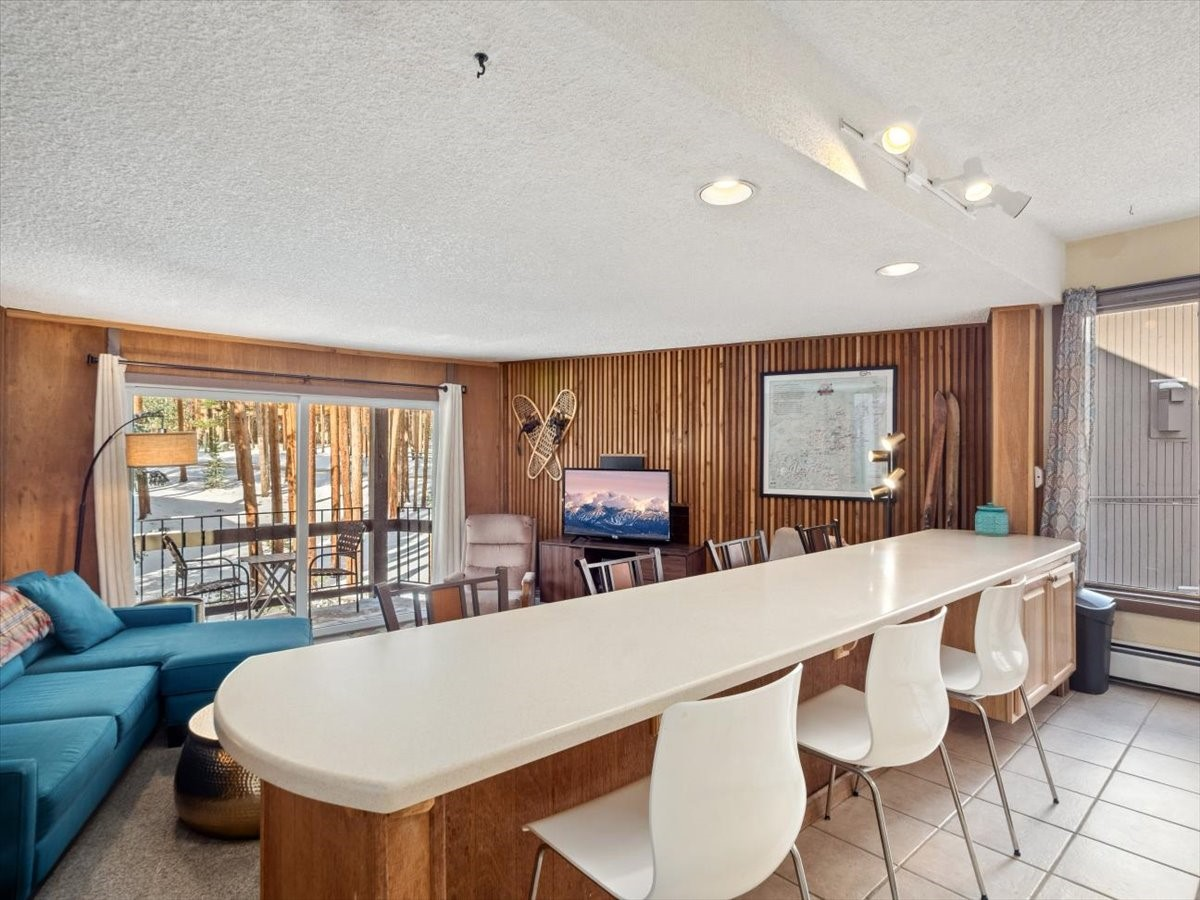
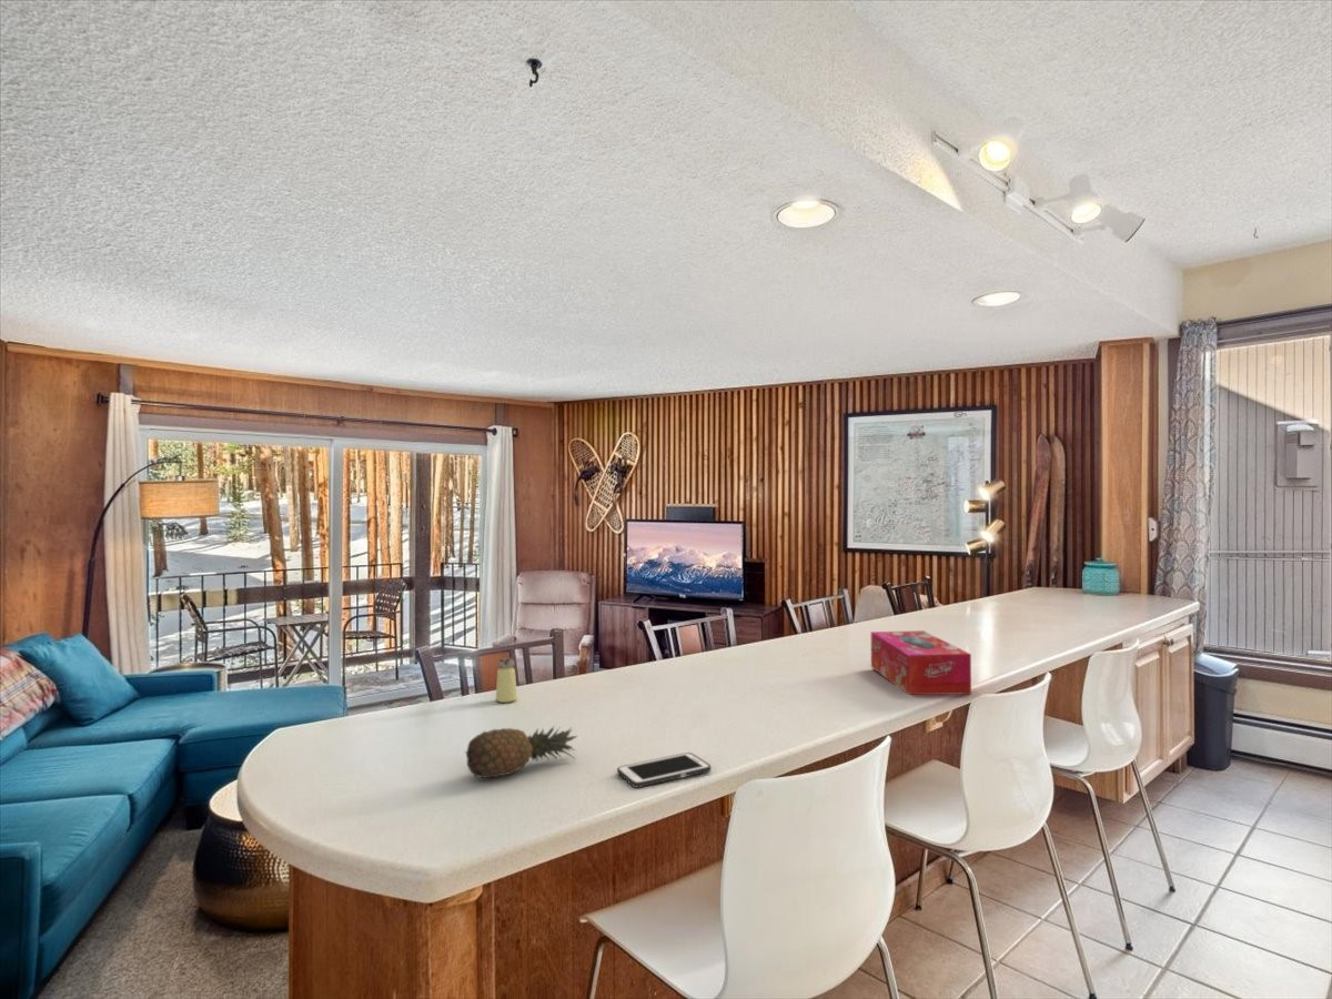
+ tissue box [870,629,972,696]
+ cell phone [616,751,713,788]
+ saltshaker [495,657,518,704]
+ fruit [464,726,578,779]
